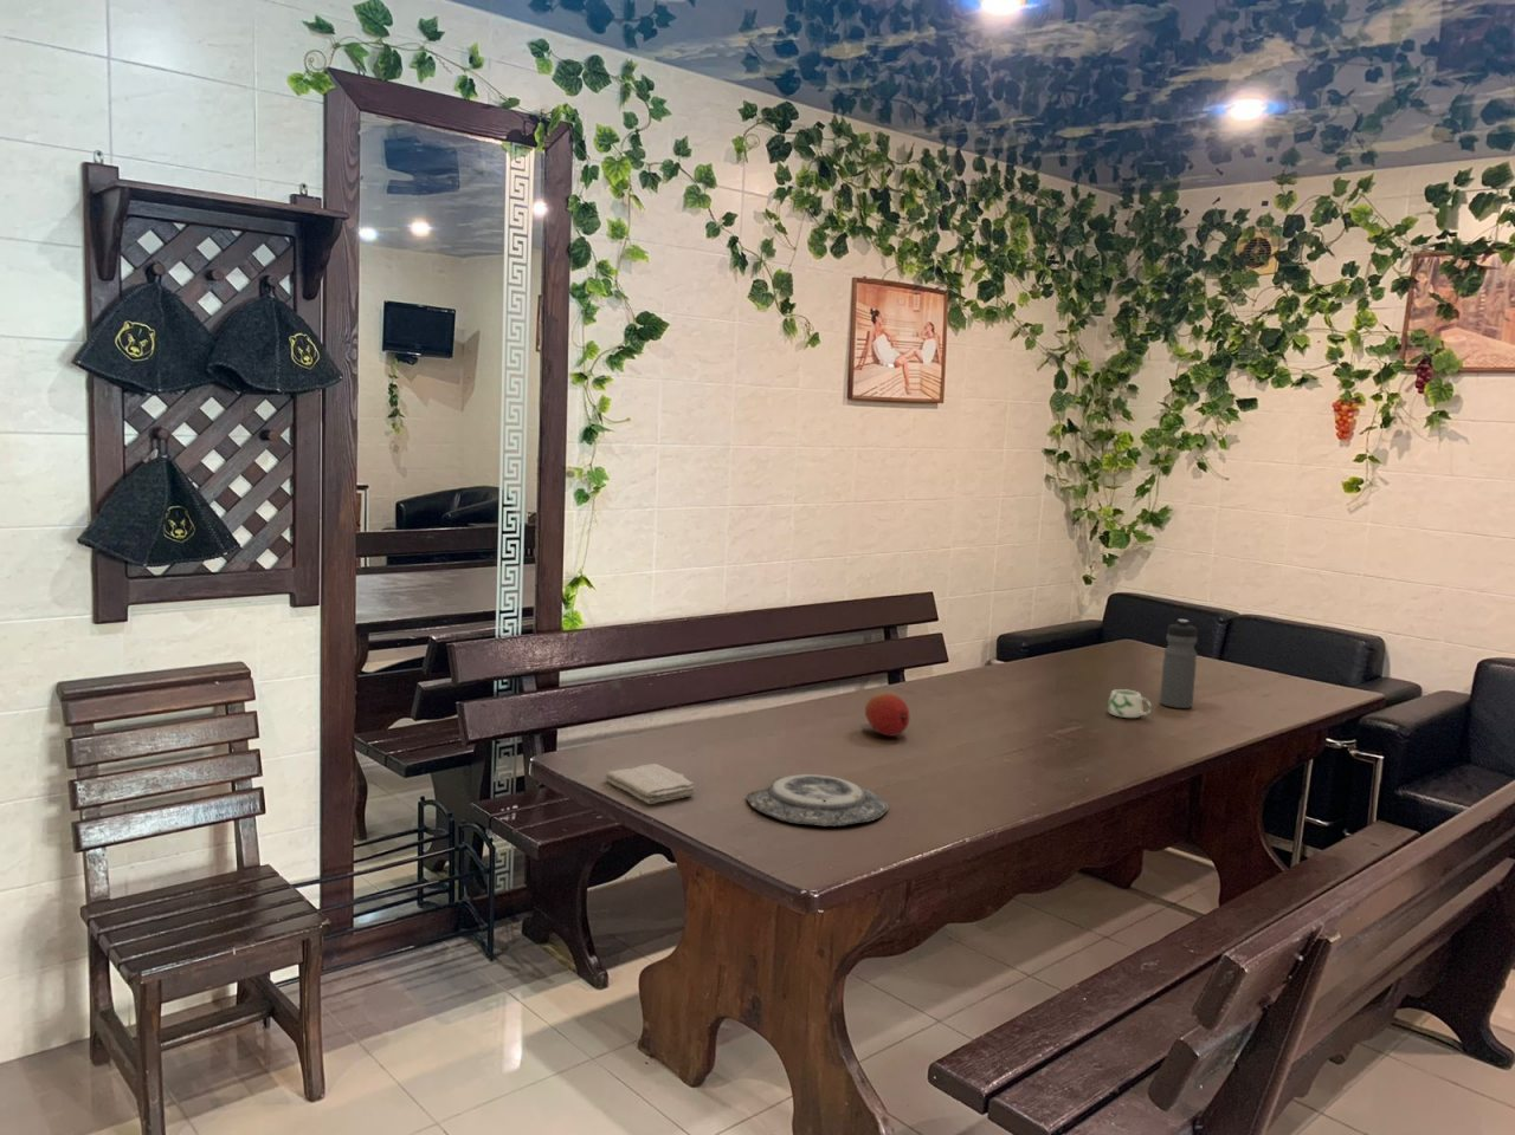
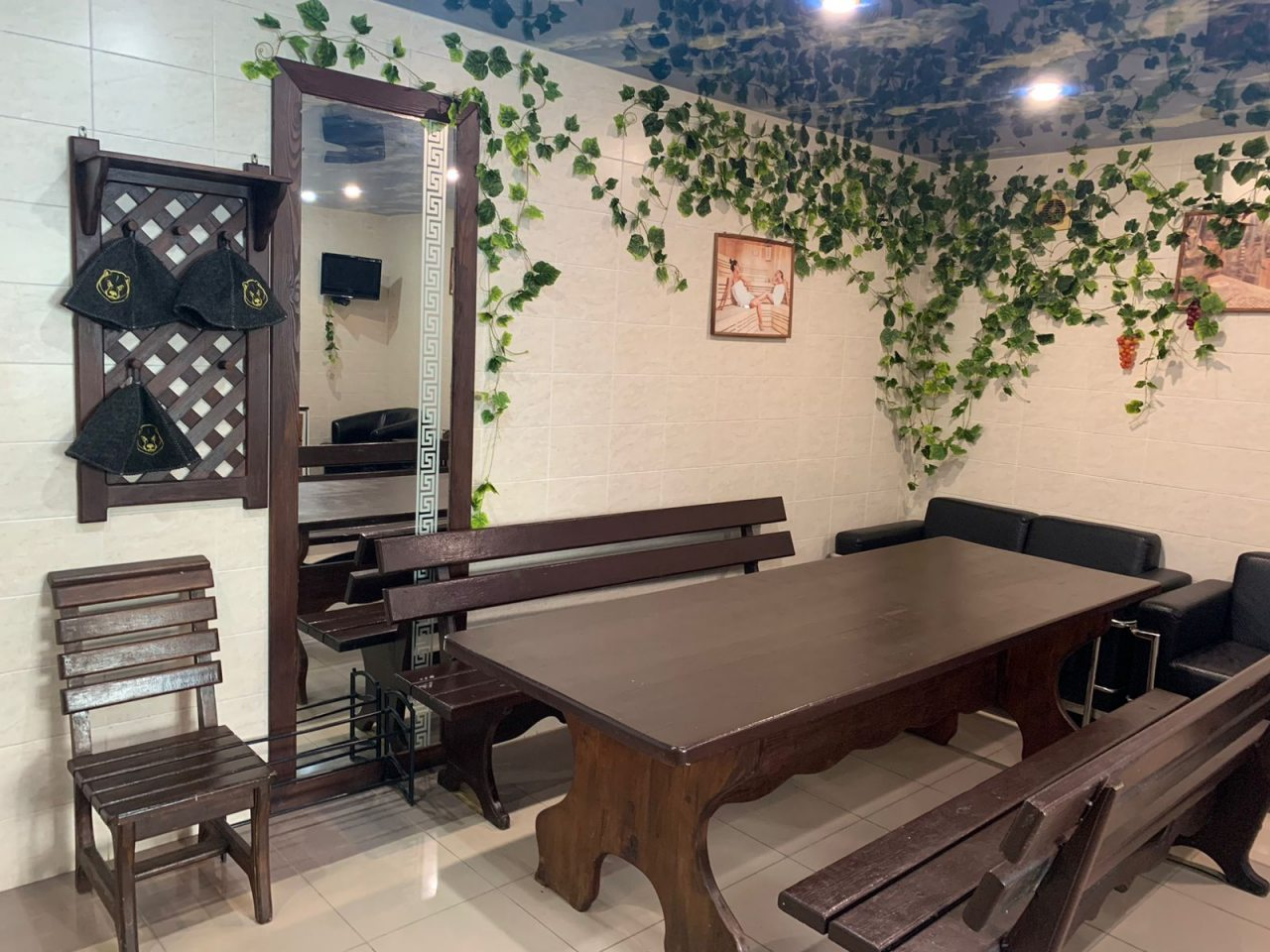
- fruit [864,691,910,738]
- water bottle [1158,619,1199,709]
- washcloth [604,763,697,805]
- plate [744,774,890,826]
- mug [1107,688,1152,719]
